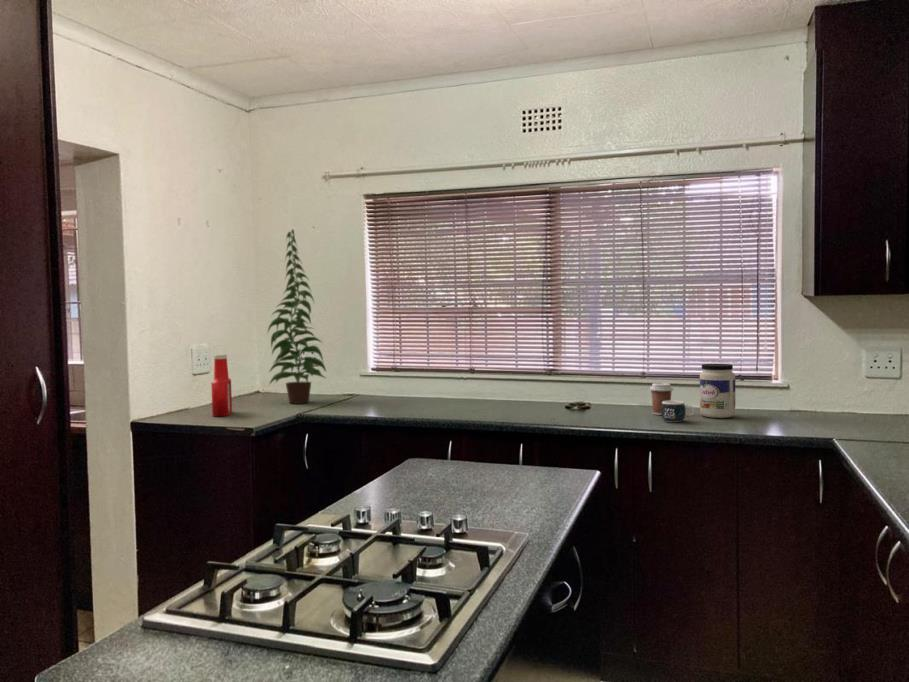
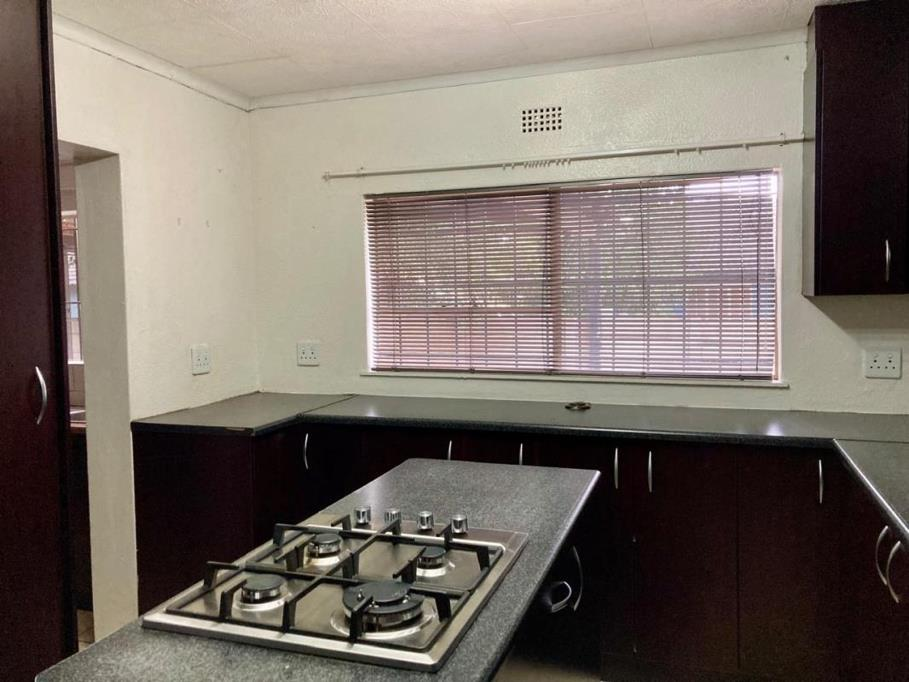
- plant [266,228,328,405]
- mug [660,400,695,423]
- coffee cup [649,382,674,416]
- jar [699,363,736,419]
- soap bottle [210,353,233,417]
